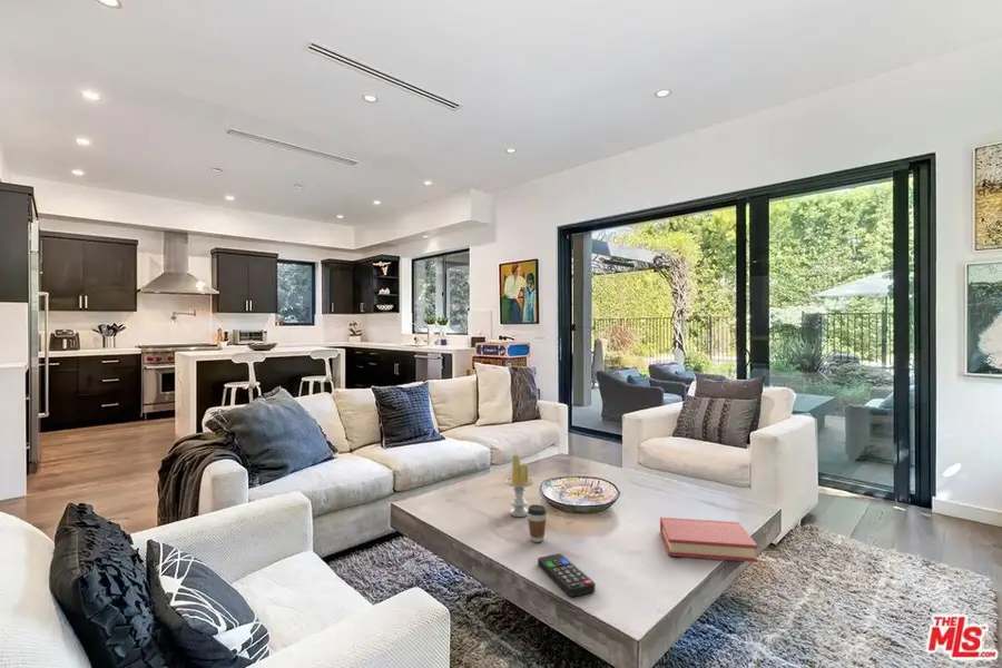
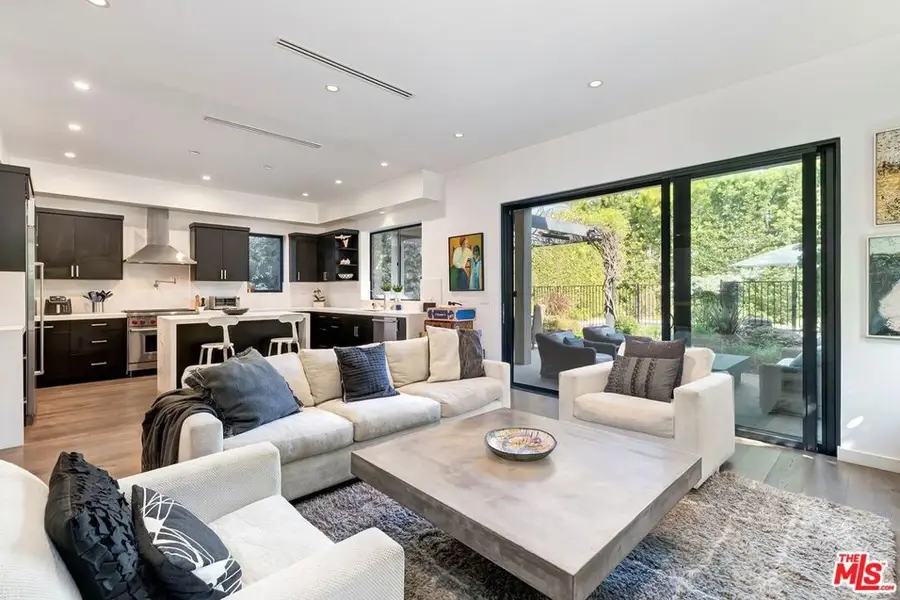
- hardback book [659,517,758,563]
- remote control [537,552,596,598]
- candle [503,453,536,518]
- coffee cup [527,503,548,543]
